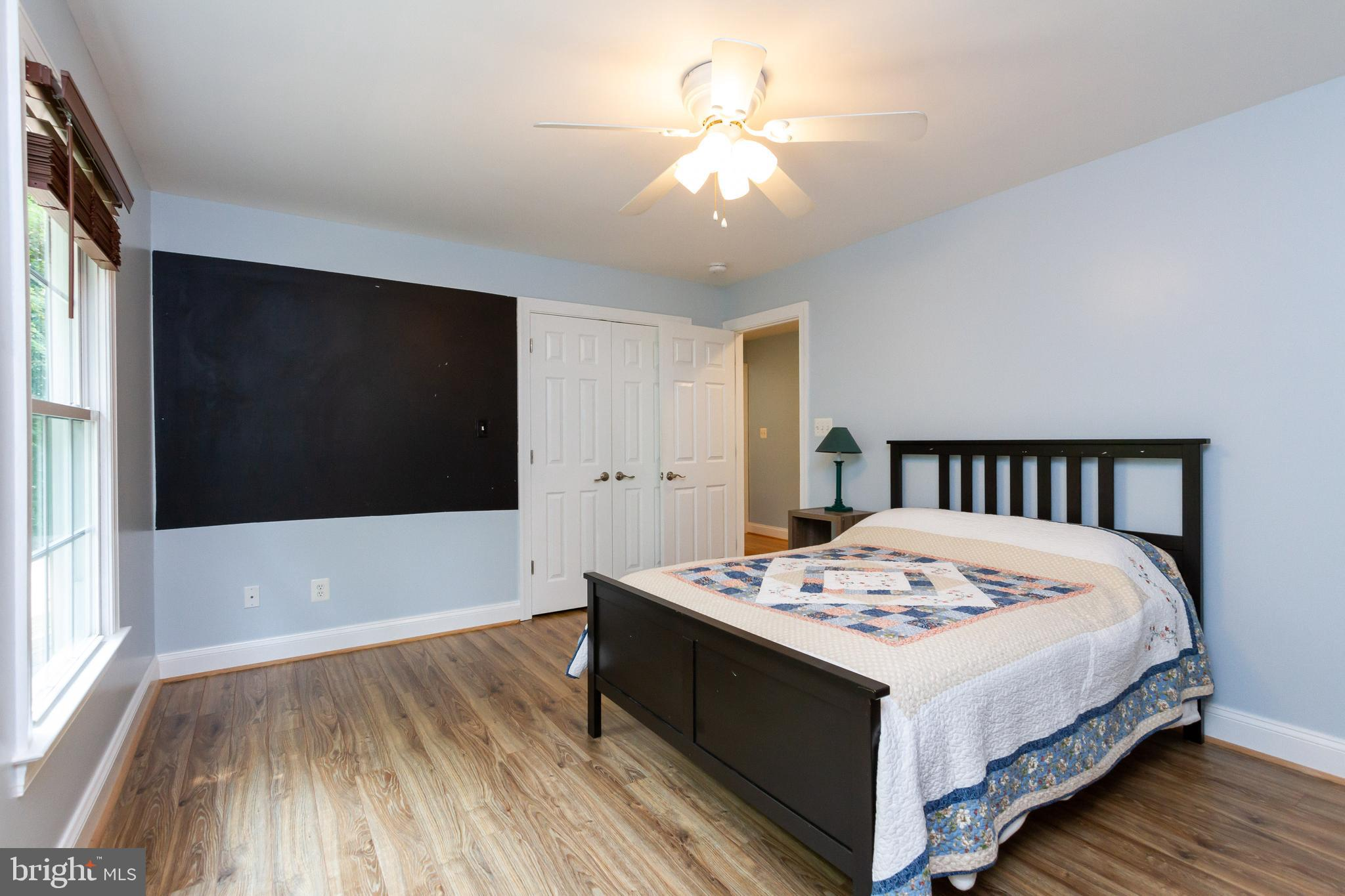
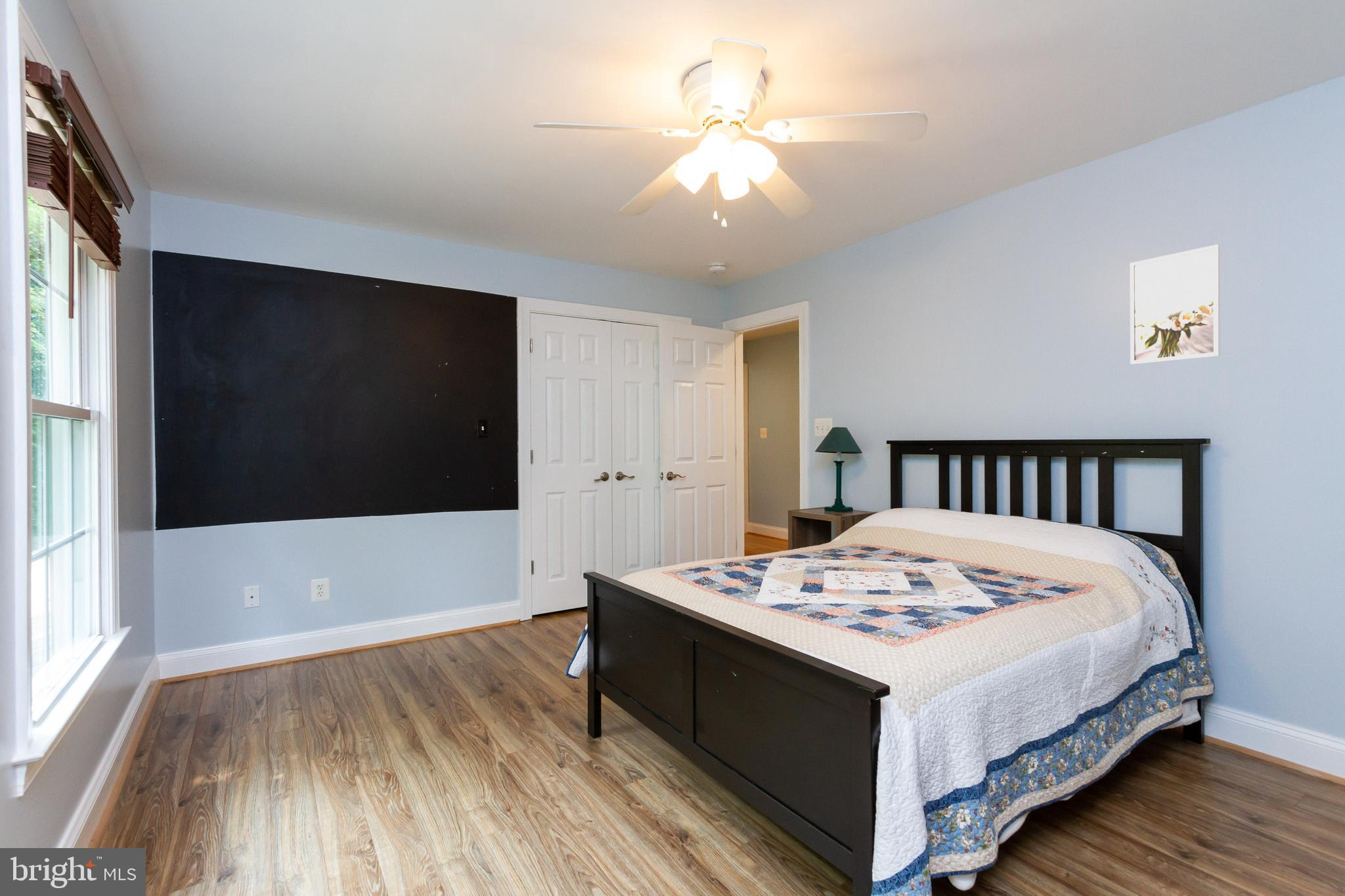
+ wall art [1130,244,1221,365]
